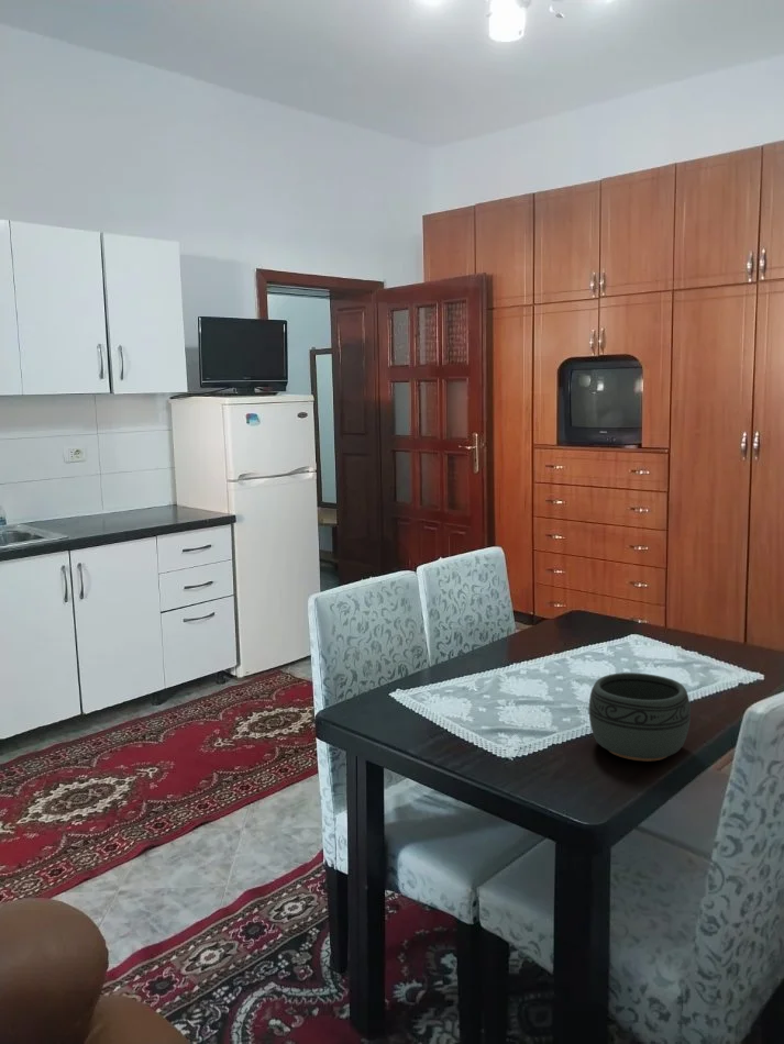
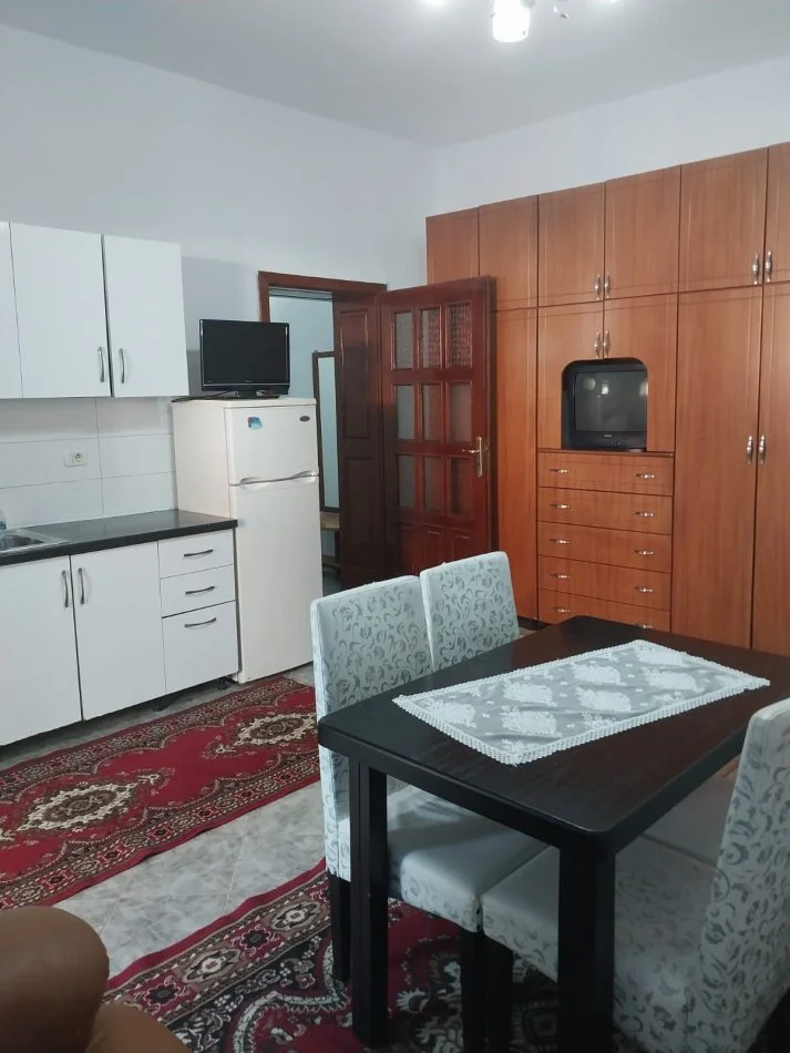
- bowl [588,671,692,762]
